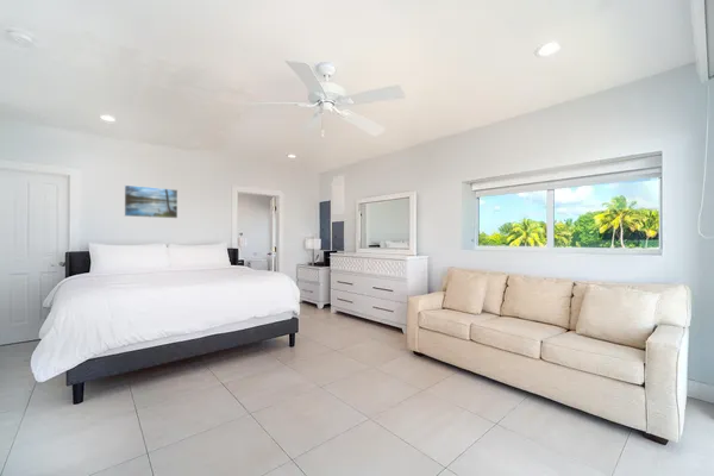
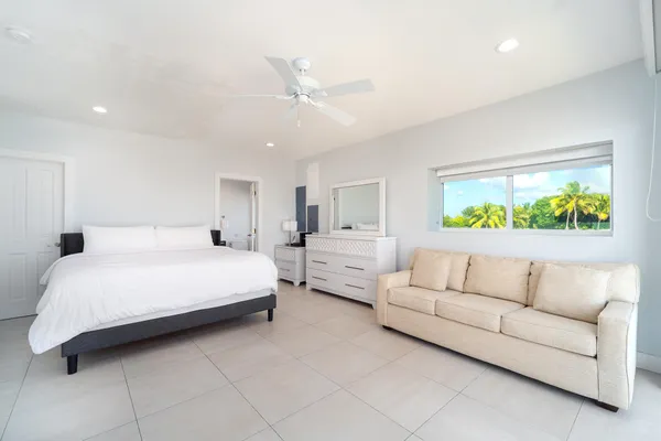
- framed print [124,184,178,219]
